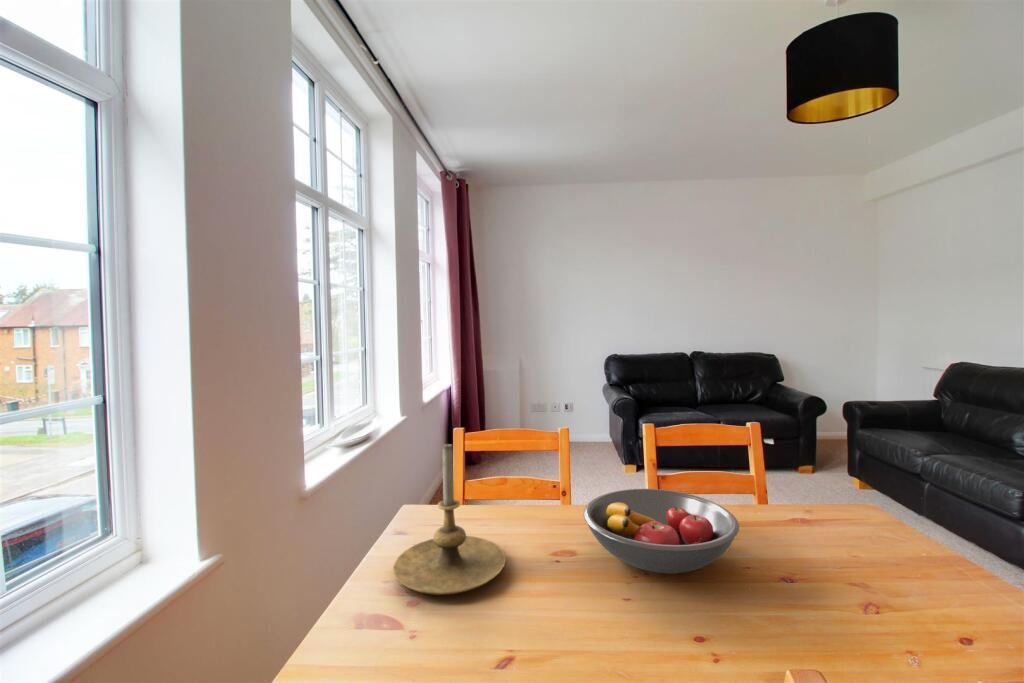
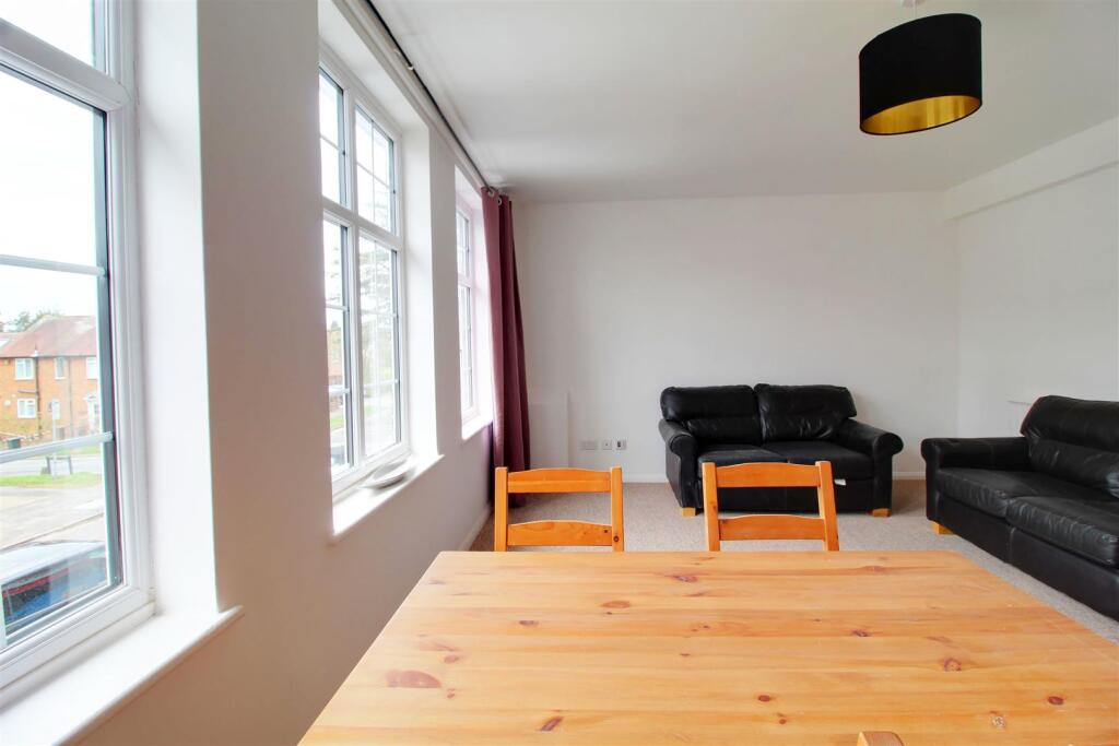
- fruit bowl [583,488,740,574]
- candle holder [392,442,507,596]
